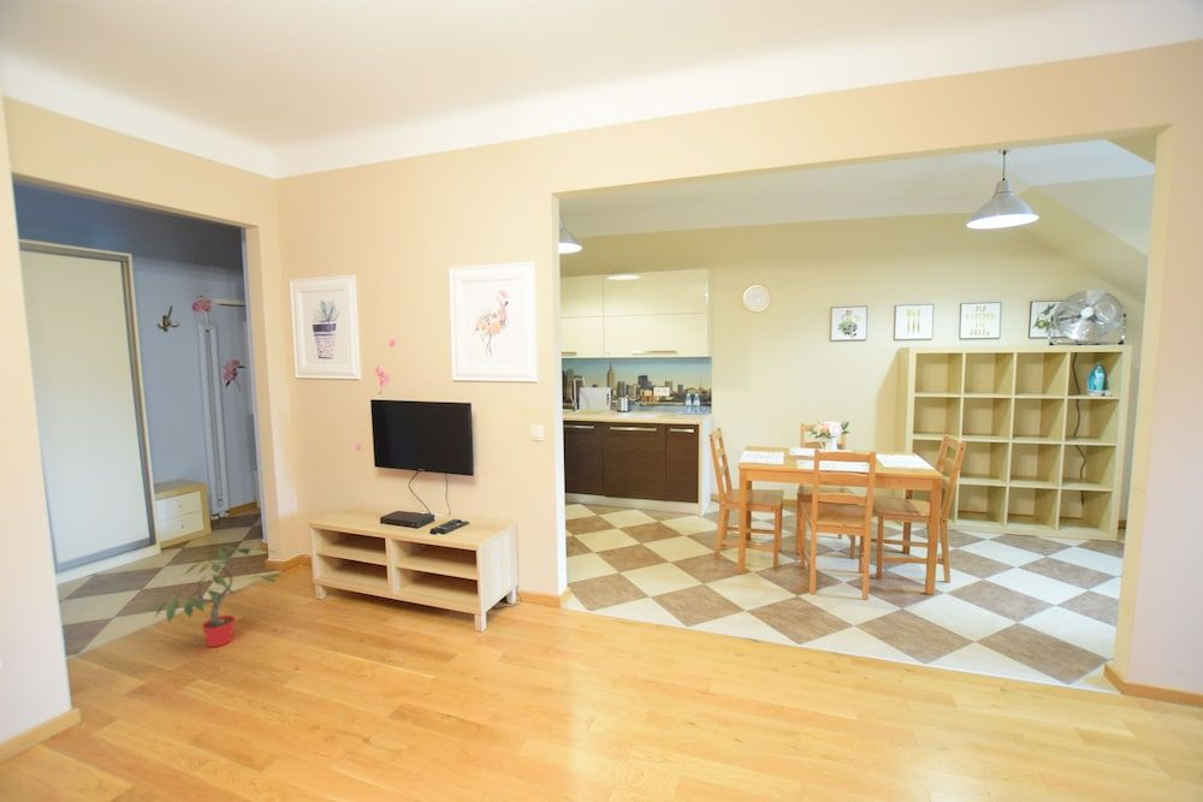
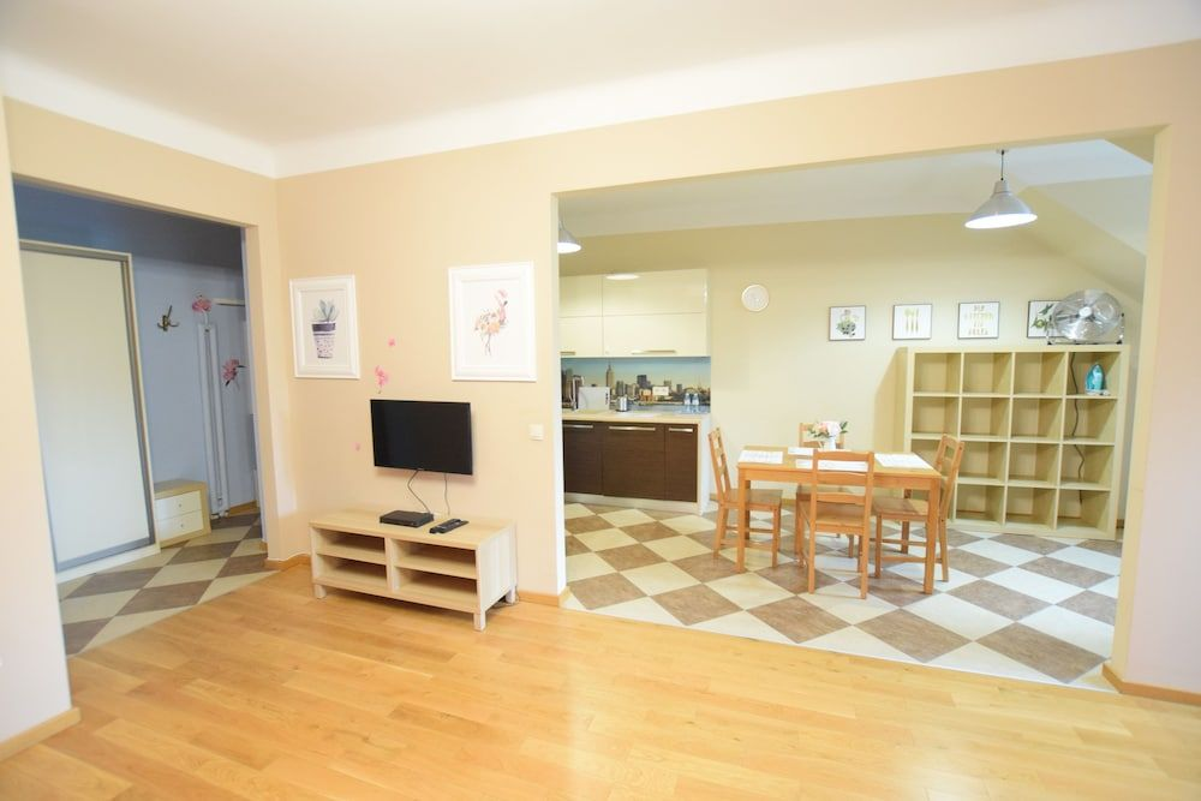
- potted plant [154,545,283,648]
